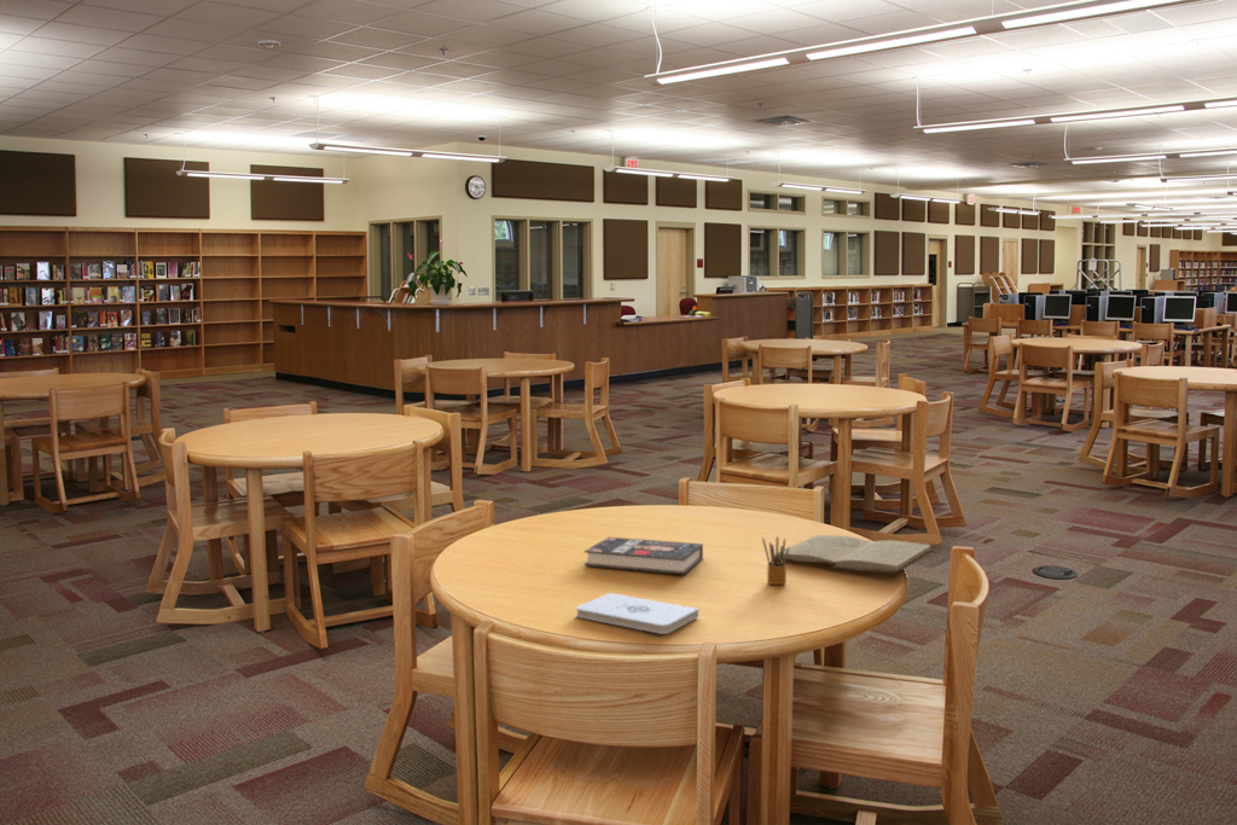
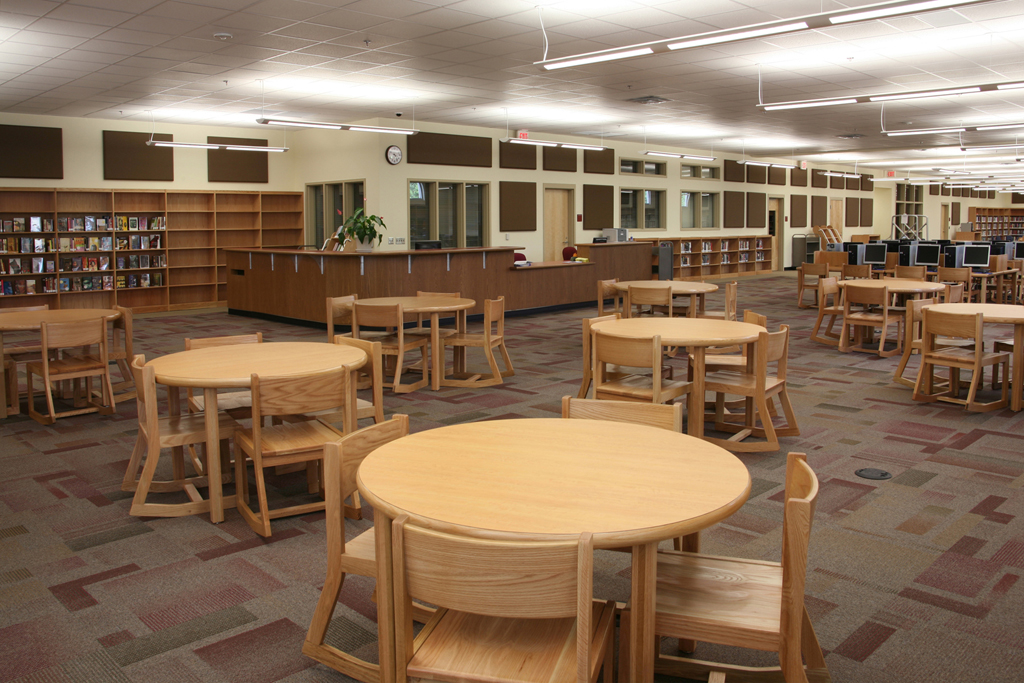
- pencil box [761,534,790,586]
- book [583,536,704,575]
- book [778,534,934,574]
- notepad [575,592,699,635]
